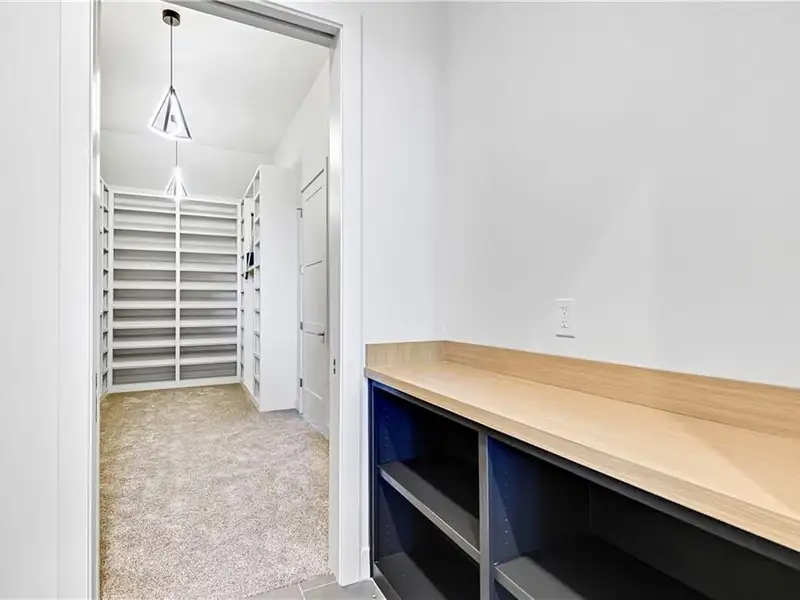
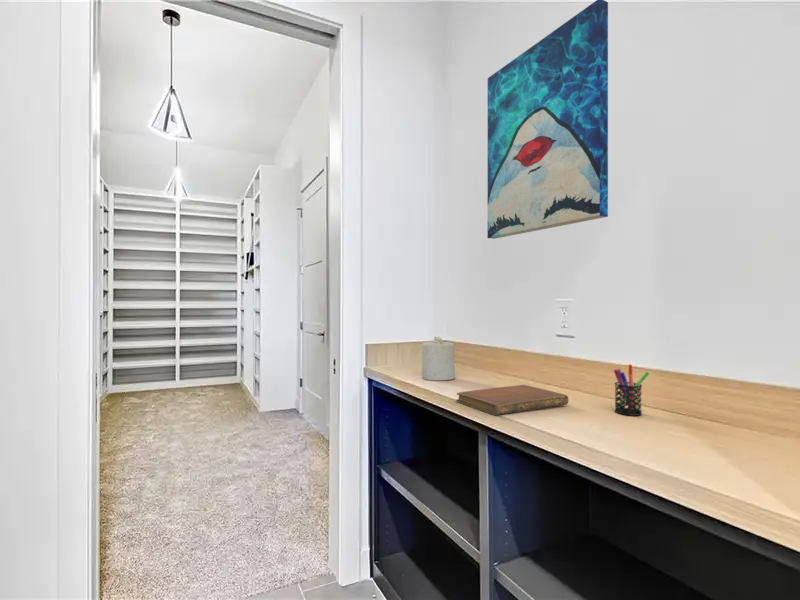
+ pen holder [613,364,650,417]
+ candle [421,336,456,381]
+ wall art [486,0,609,240]
+ notebook [455,384,569,416]
